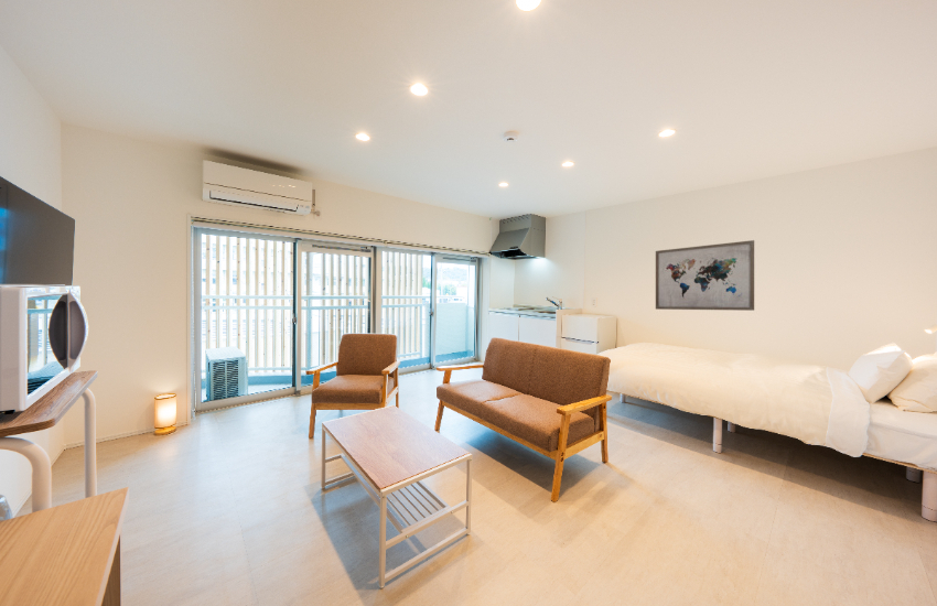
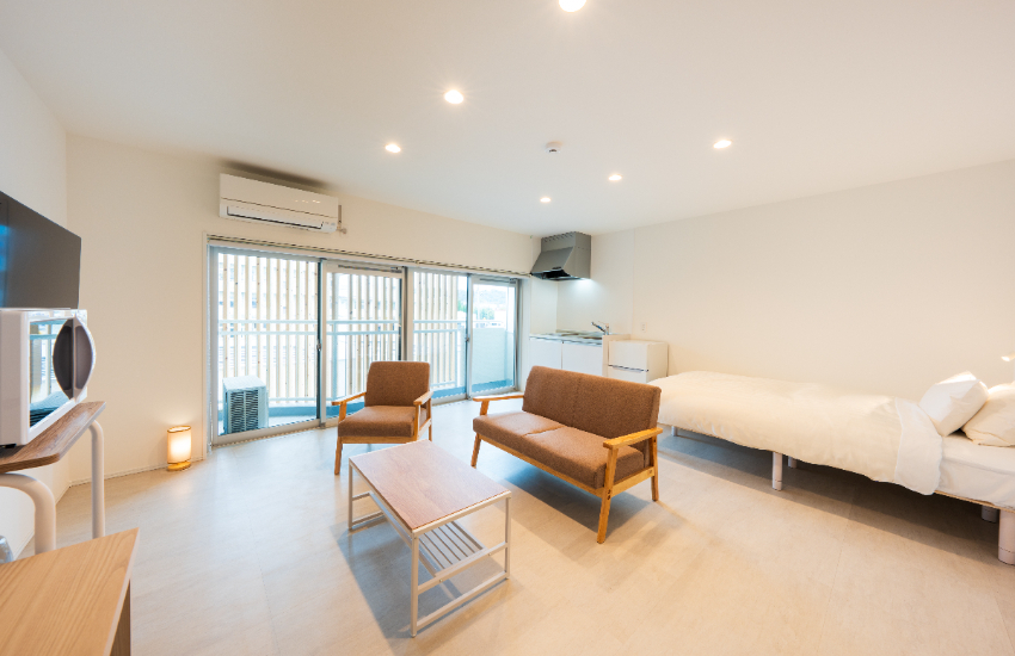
- wall art [655,239,755,312]
